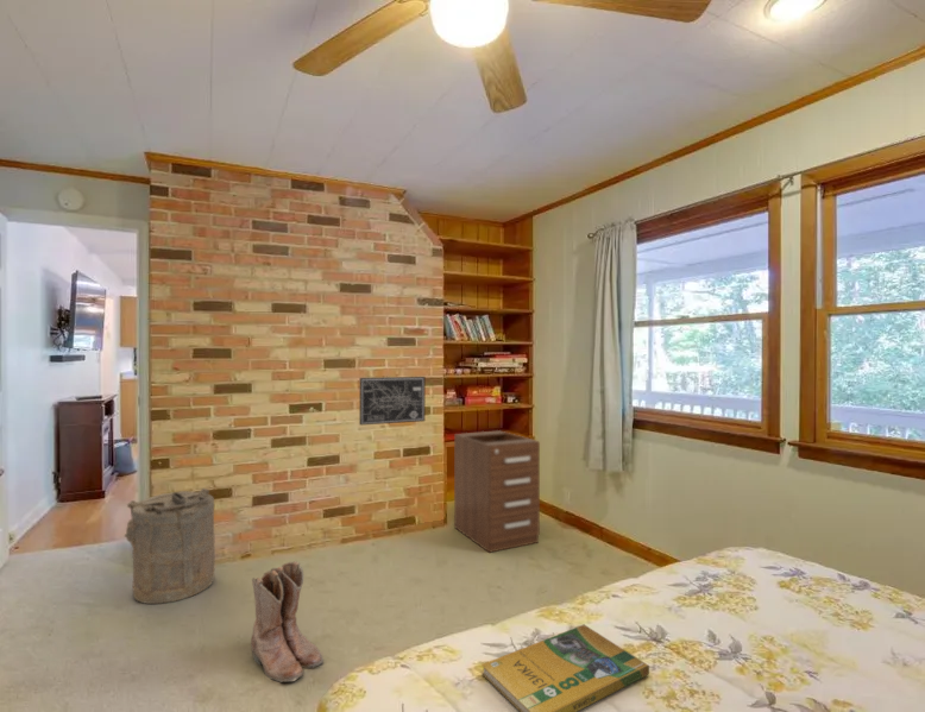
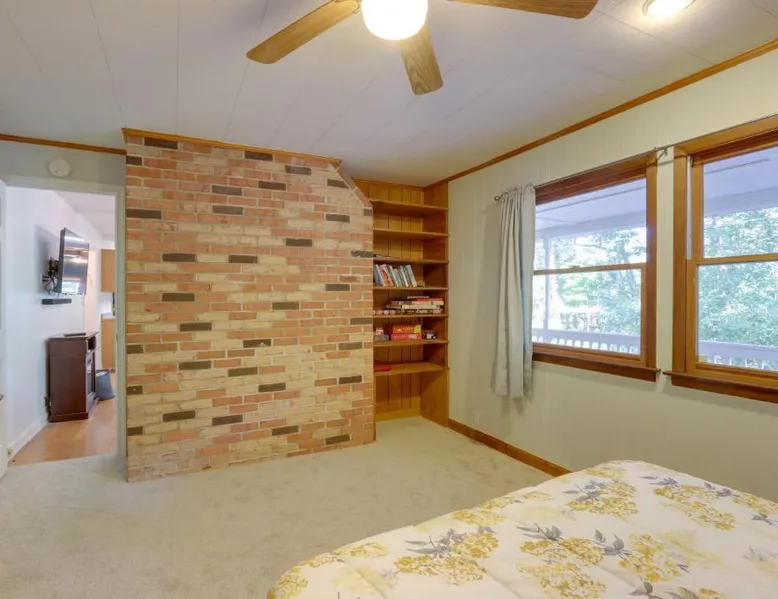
- booklet [480,624,650,712]
- boots [250,560,325,683]
- wall art [358,376,426,427]
- filing cabinet [453,429,541,554]
- laundry hamper [124,487,216,605]
